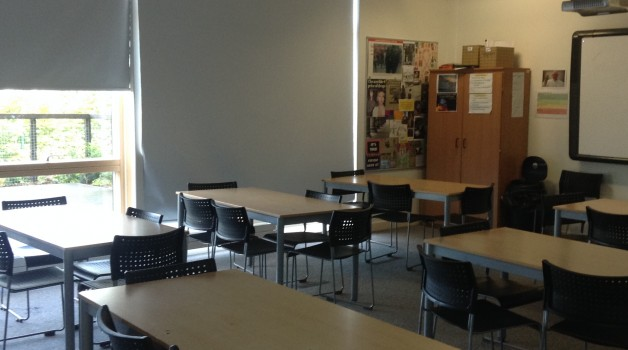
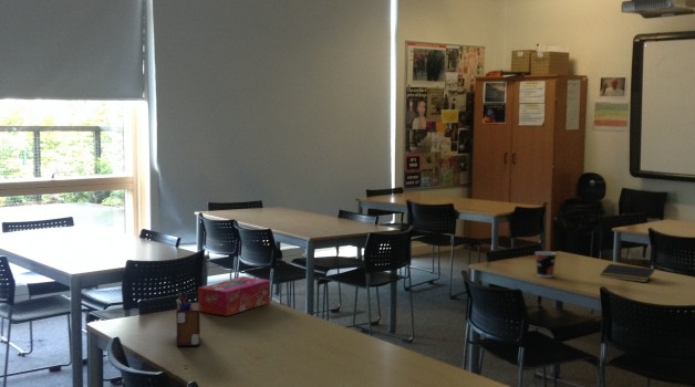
+ desk organizer [175,290,201,347]
+ notepad [600,263,655,283]
+ cup [533,250,558,279]
+ tissue box [197,275,271,317]
